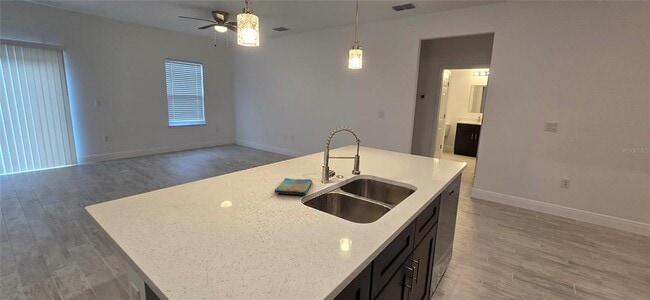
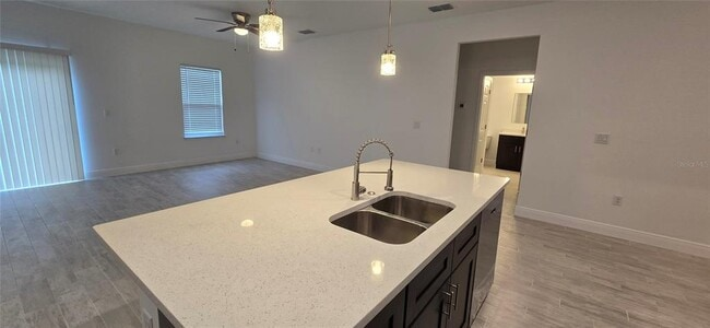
- dish towel [274,177,313,196]
